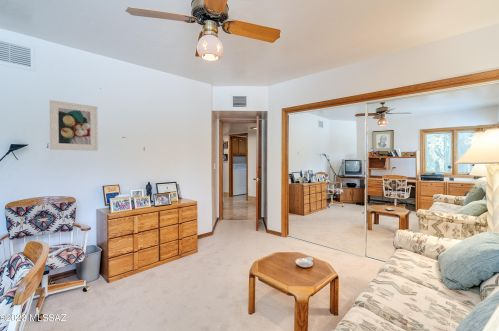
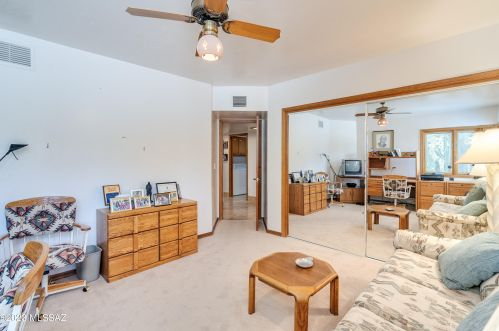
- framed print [49,99,99,152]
